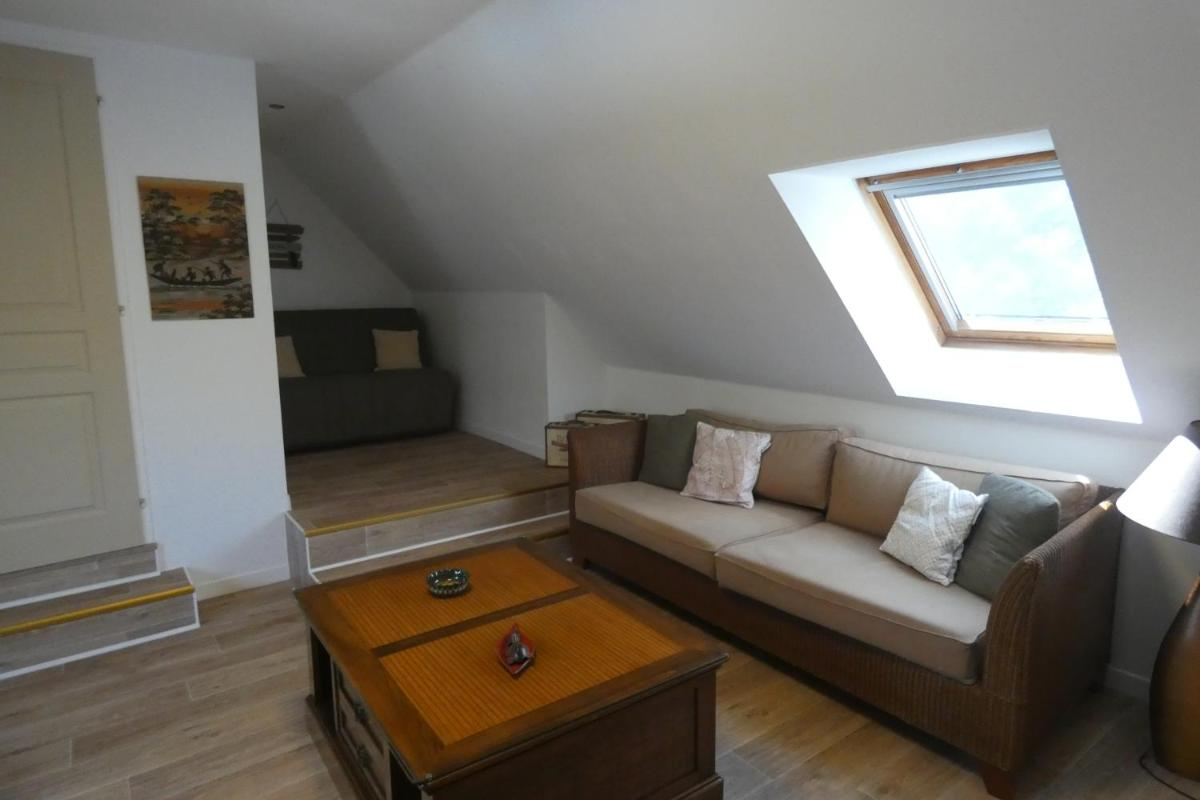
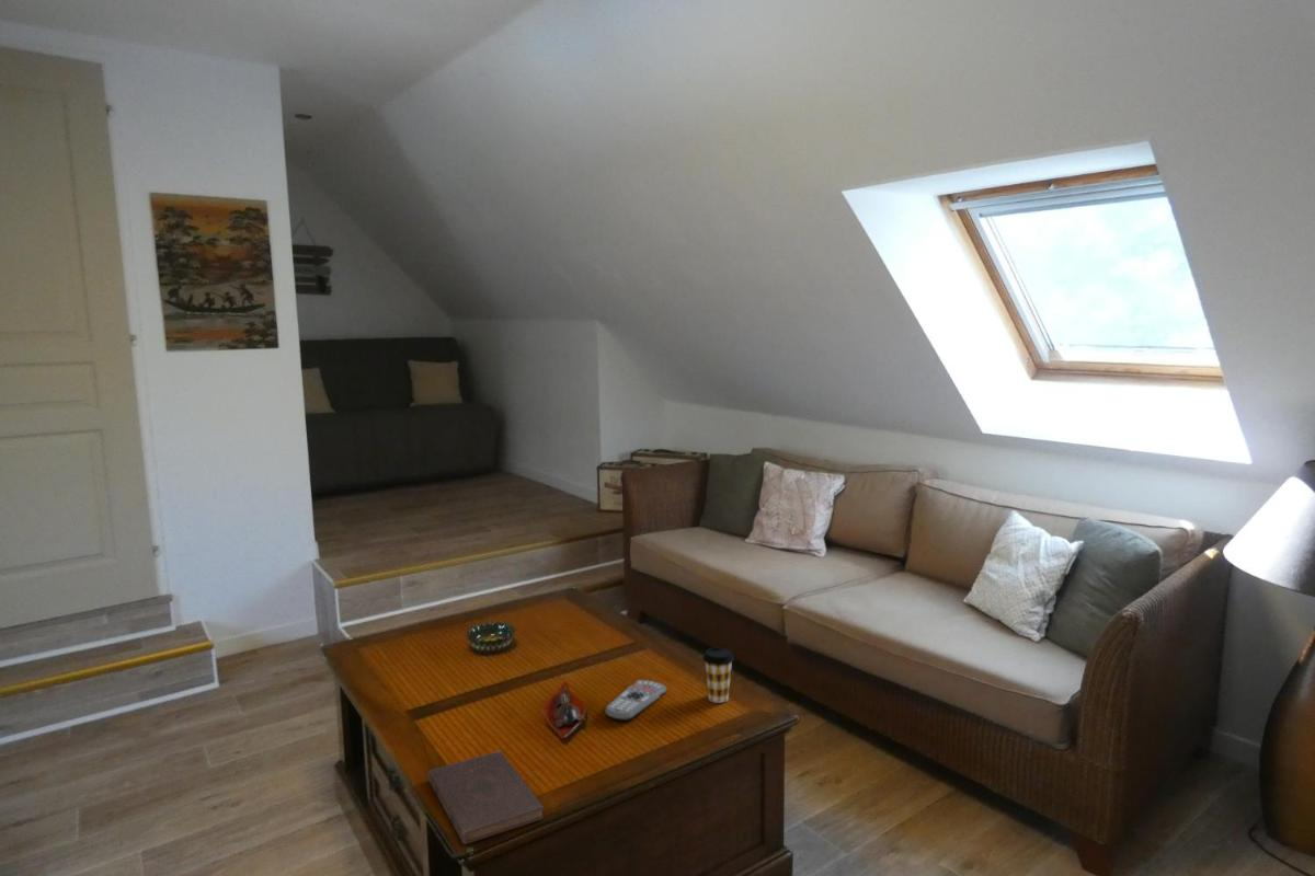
+ coffee cup [701,646,735,704]
+ book [427,750,545,845]
+ remote control [604,679,667,722]
